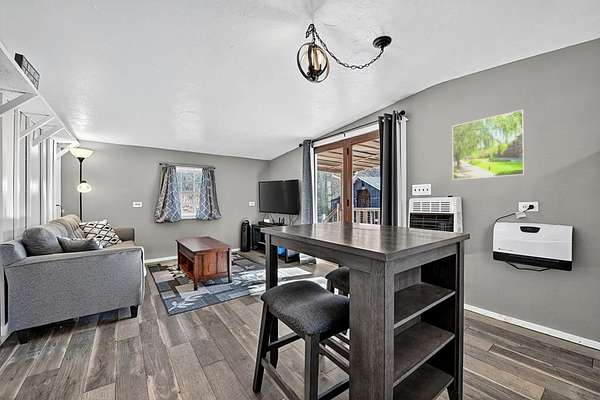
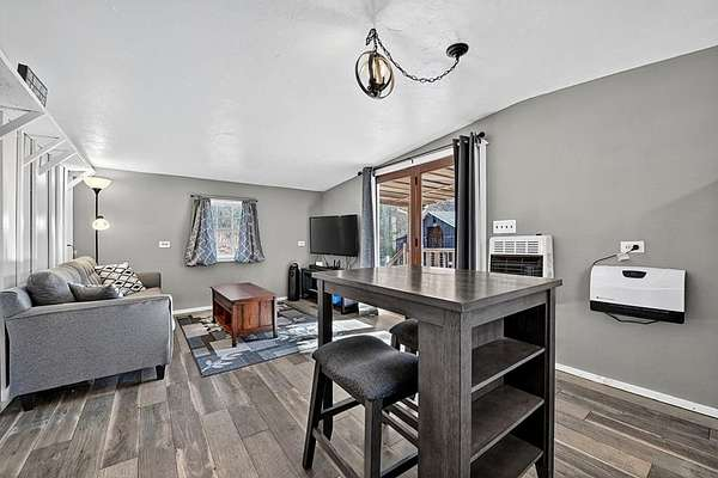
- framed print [451,109,526,181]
